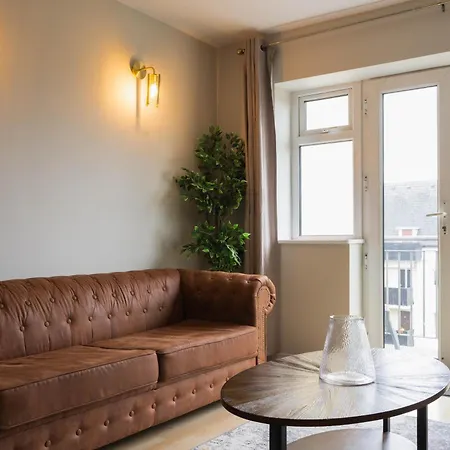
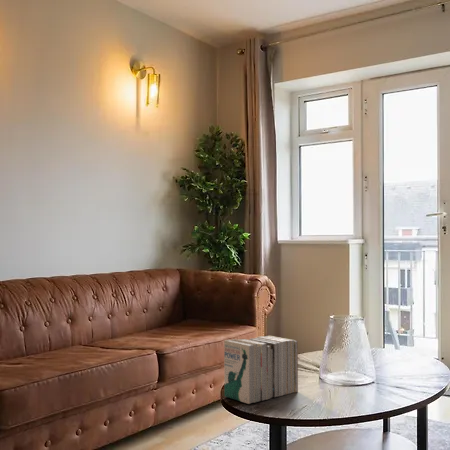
+ books [223,335,299,405]
